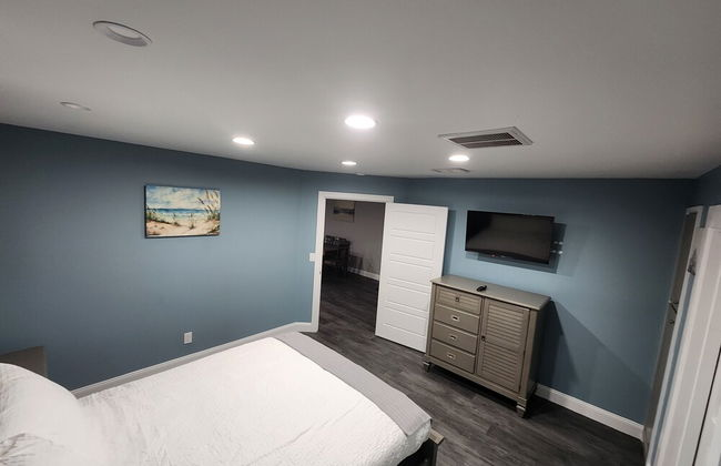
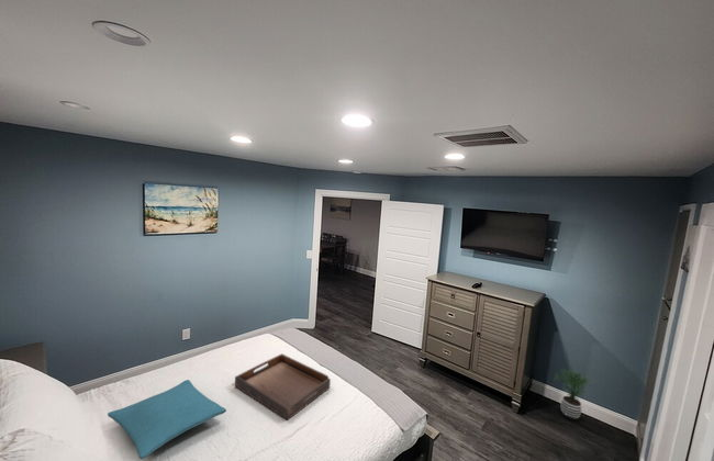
+ serving tray [234,352,332,421]
+ pillow [107,379,227,460]
+ potted plant [553,368,595,420]
